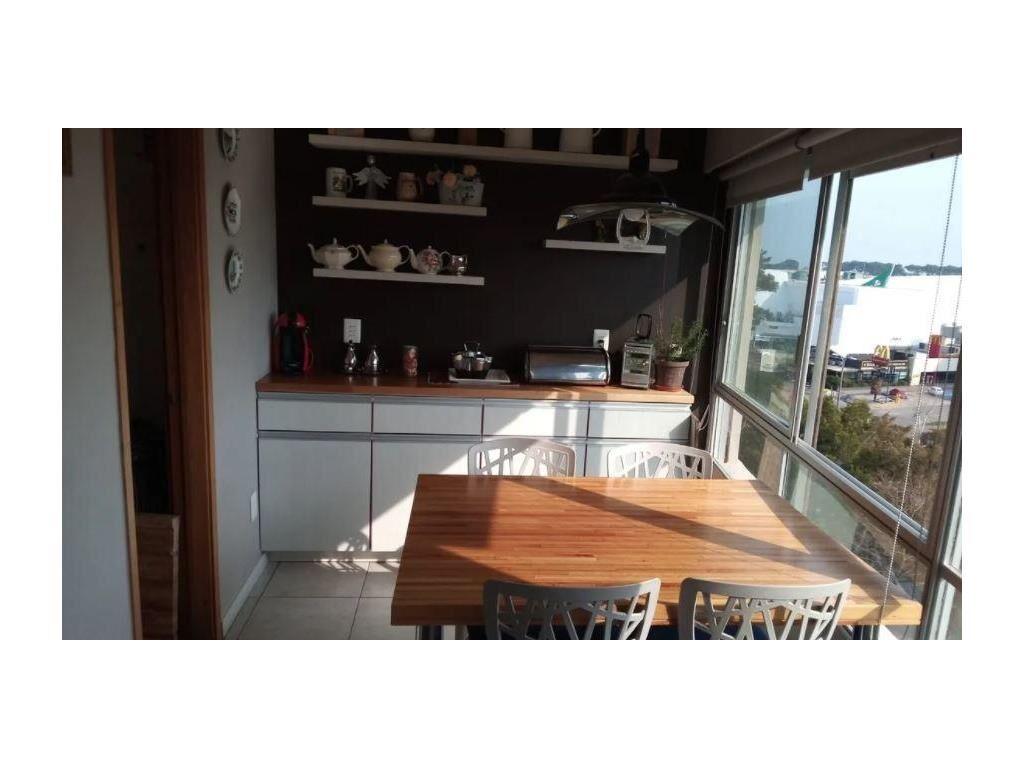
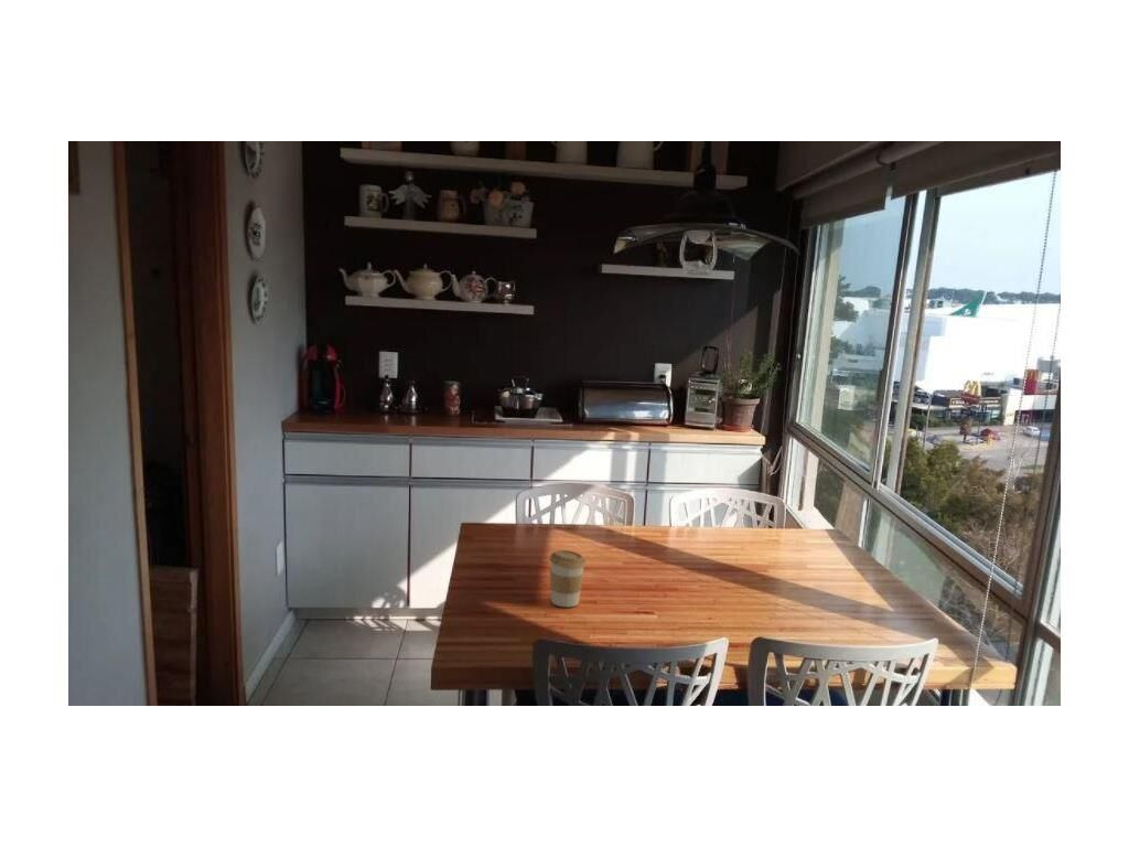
+ coffee cup [548,549,587,608]
